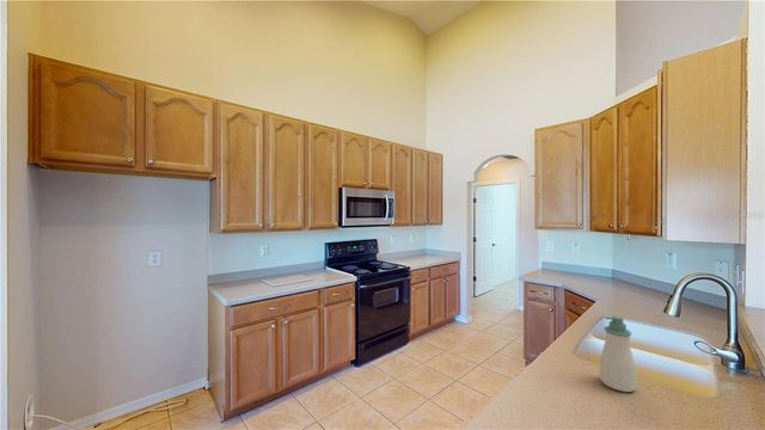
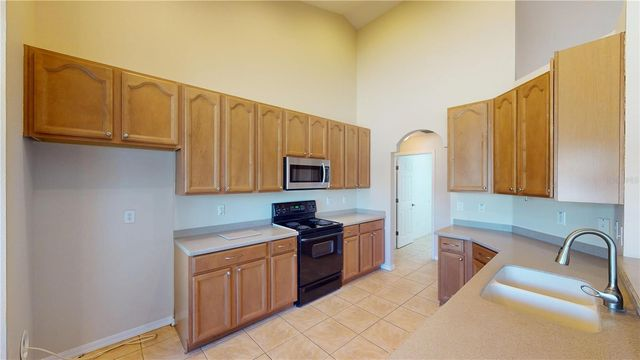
- soap bottle [599,315,637,393]
